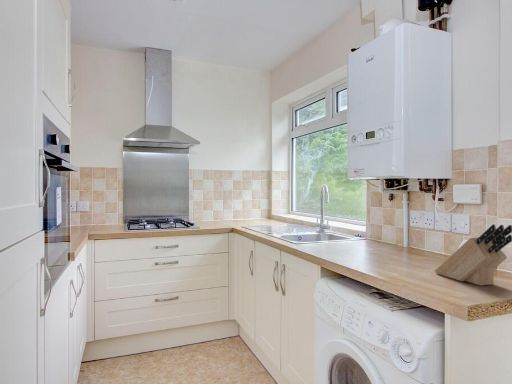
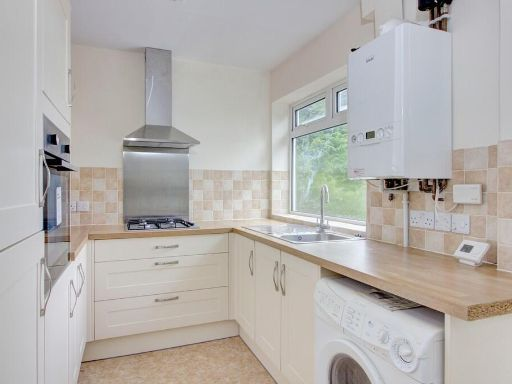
- knife block [433,223,512,287]
